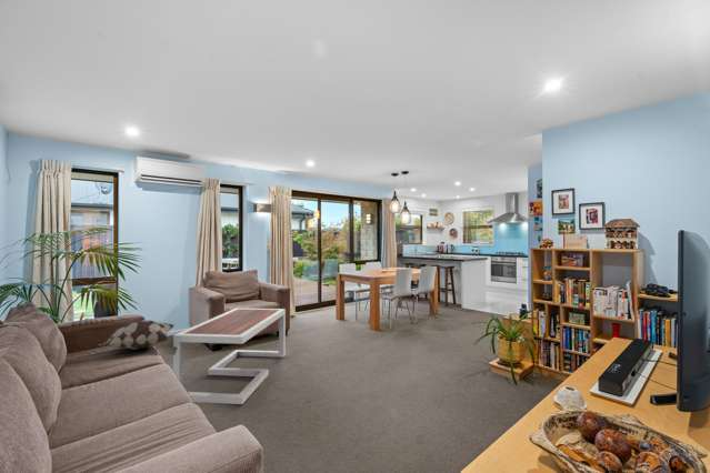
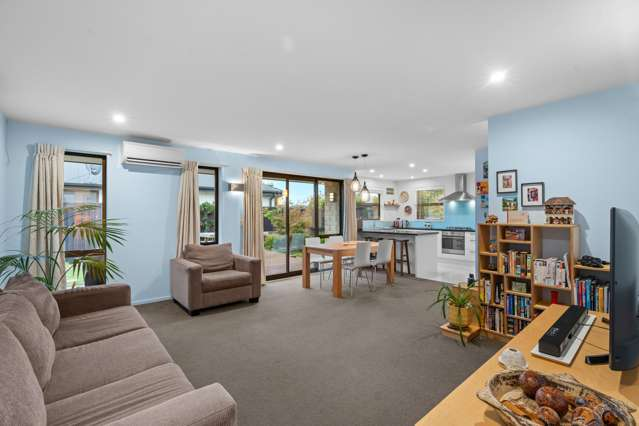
- coffee table [172,308,287,405]
- decorative pillow [96,319,176,351]
